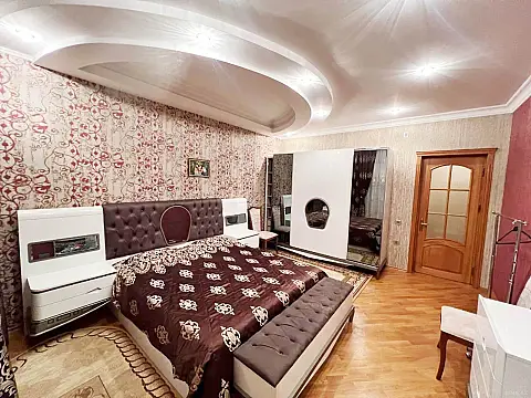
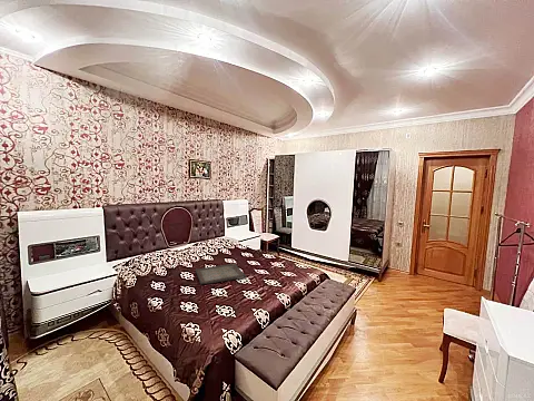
+ serving tray [195,263,247,285]
